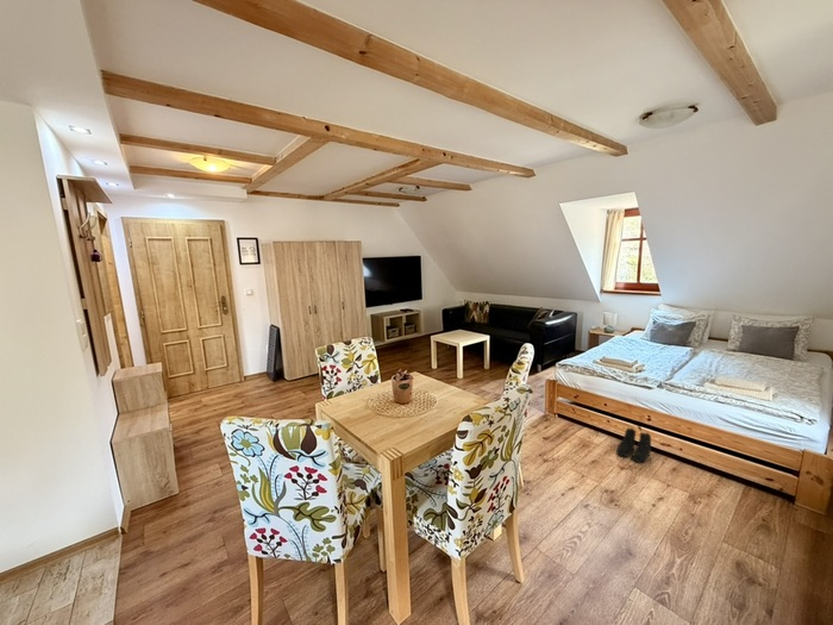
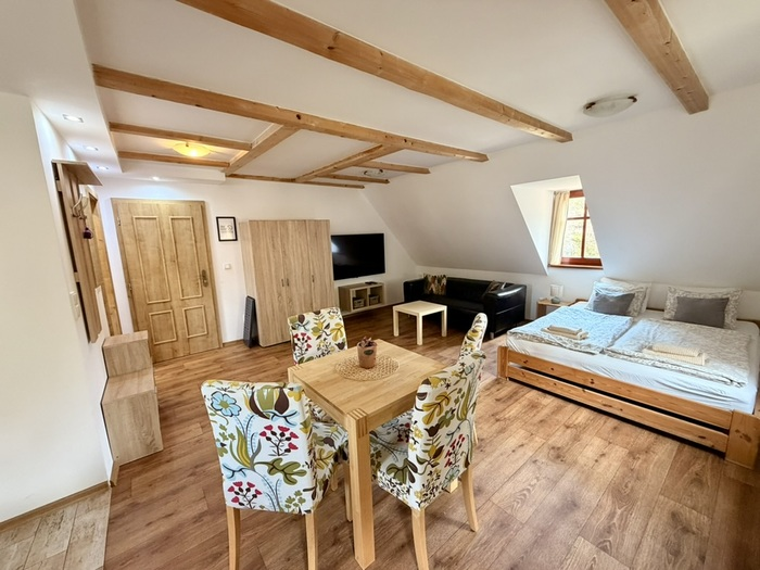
- boots [615,427,652,464]
